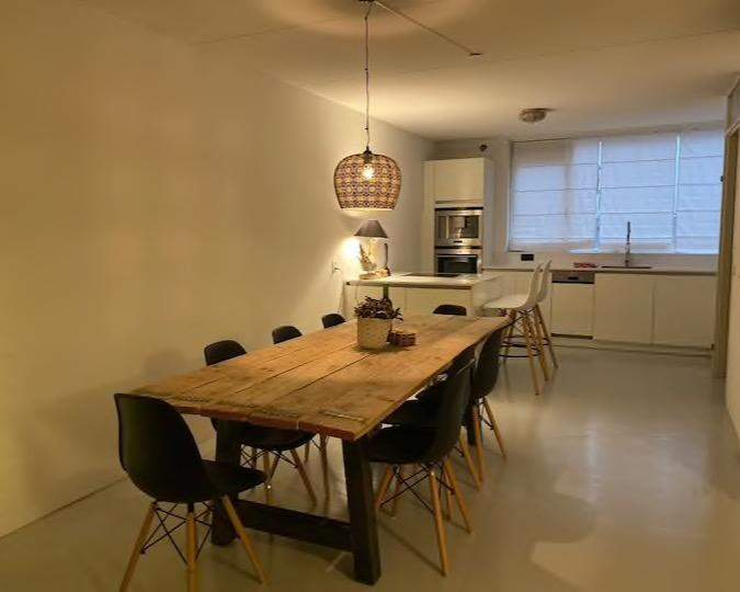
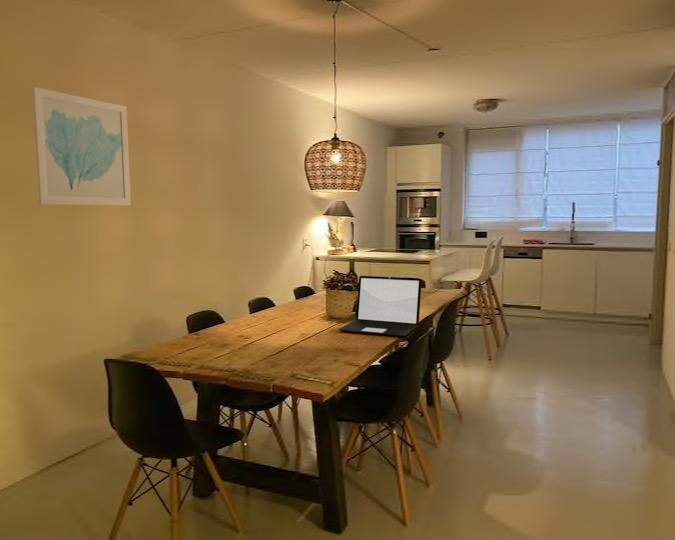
+ wall art [32,86,132,206]
+ laptop [337,275,423,337]
